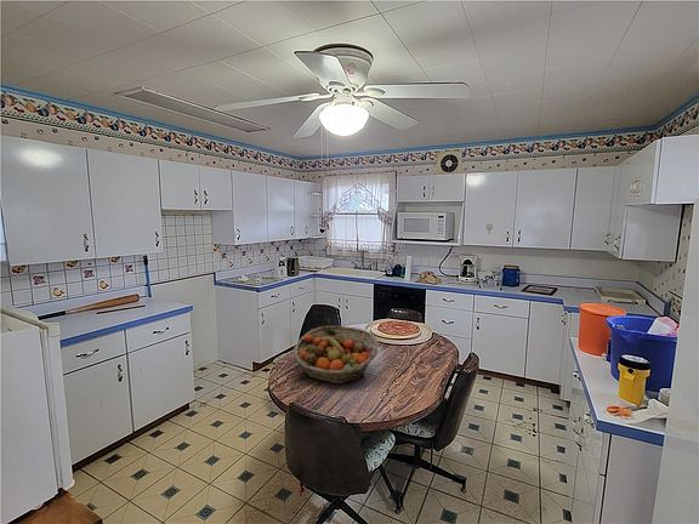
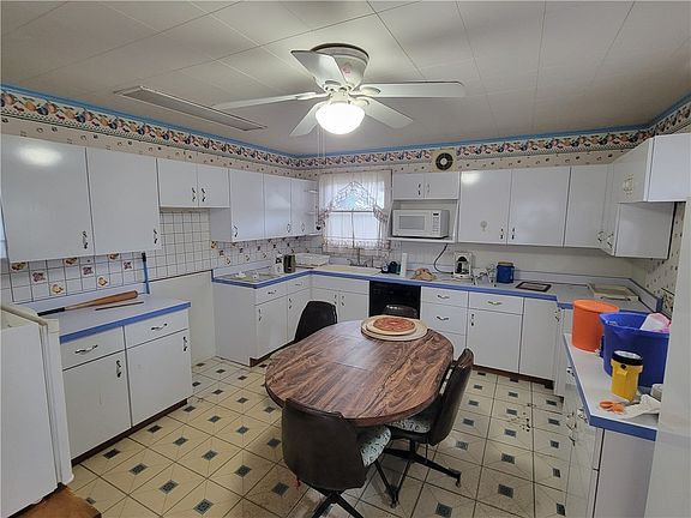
- fruit basket [292,325,380,385]
